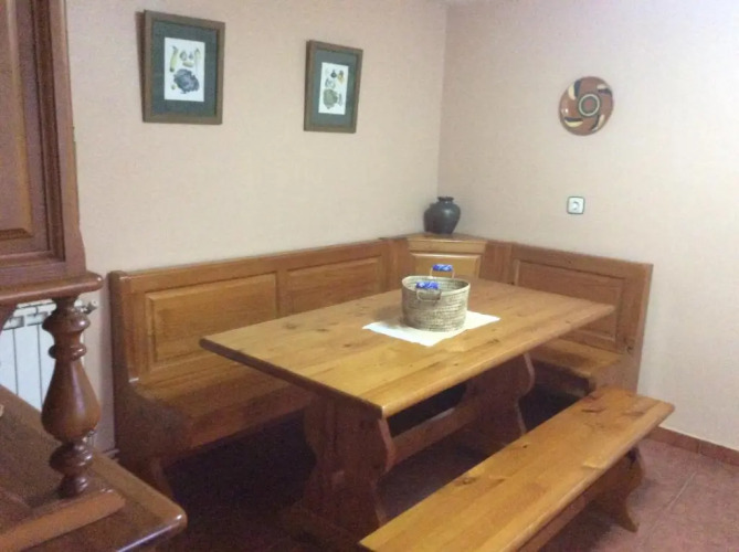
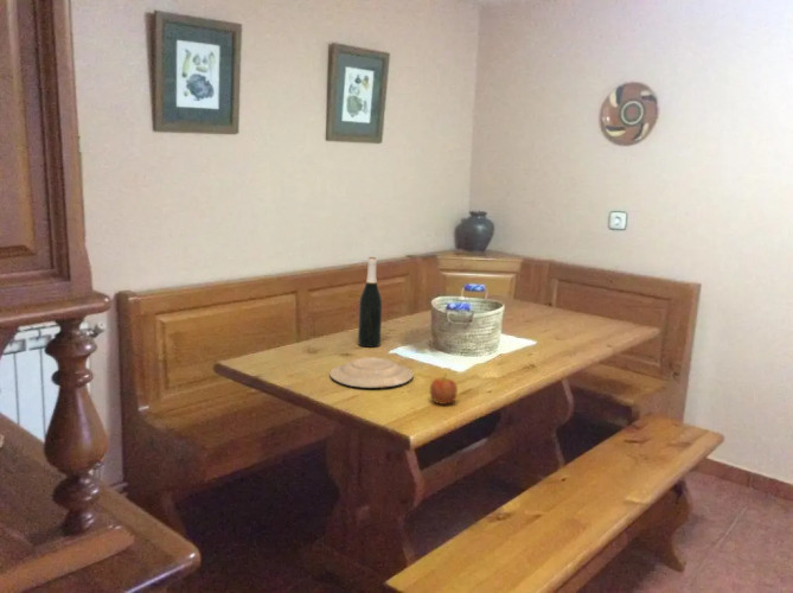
+ plate [328,356,415,389]
+ apple [429,372,459,406]
+ wine bottle [357,256,383,347]
